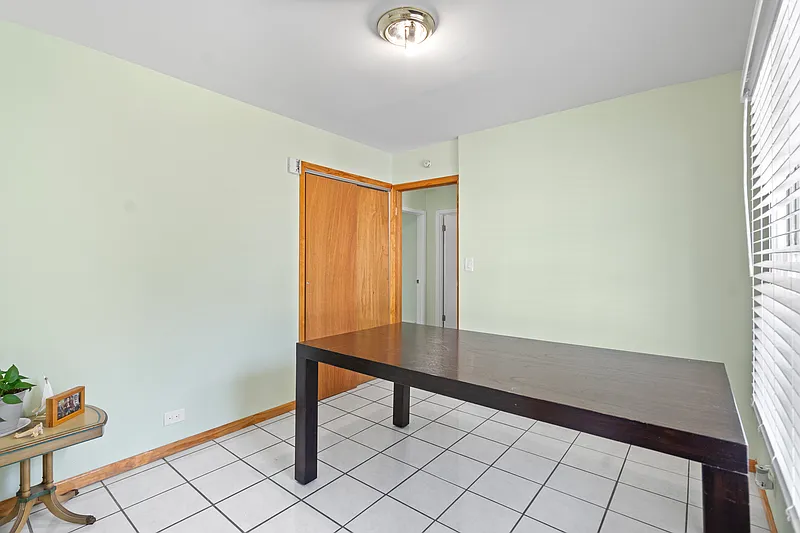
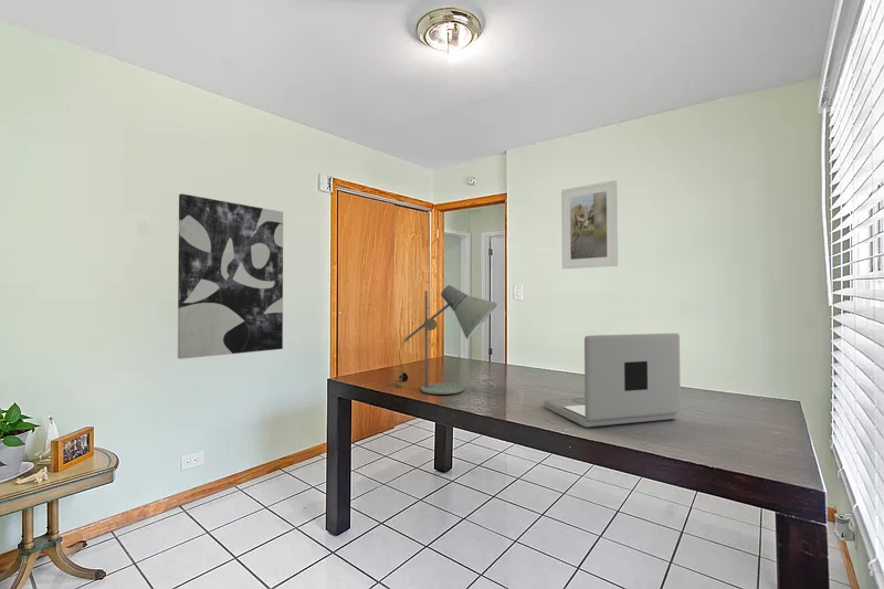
+ laptop [543,333,682,428]
+ desk lamp [387,284,498,396]
+ wall art [177,192,284,360]
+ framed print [560,179,619,270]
